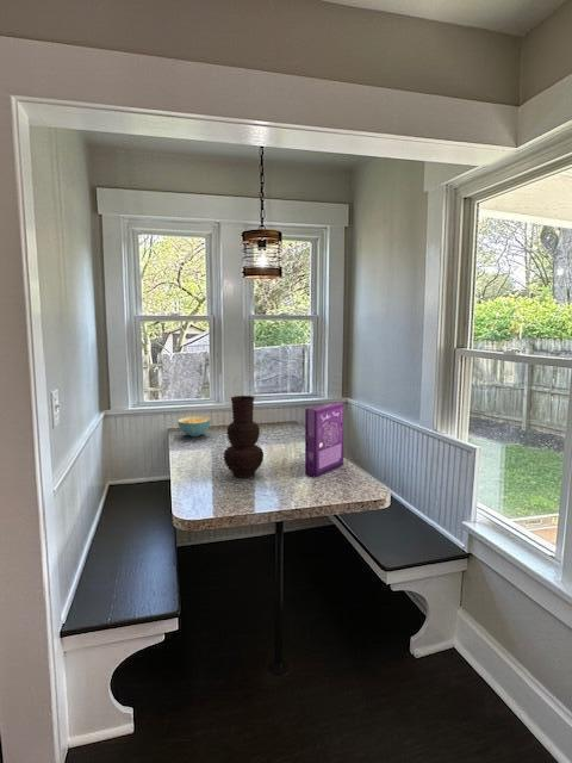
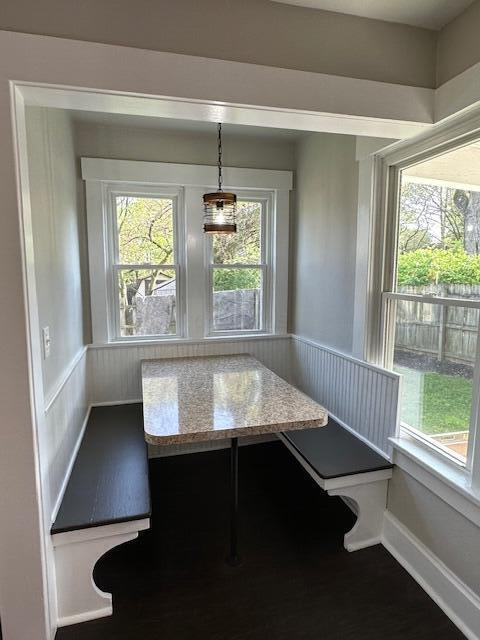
- vase [222,395,265,479]
- cereal bowl [178,415,212,438]
- cereal box [304,401,346,478]
